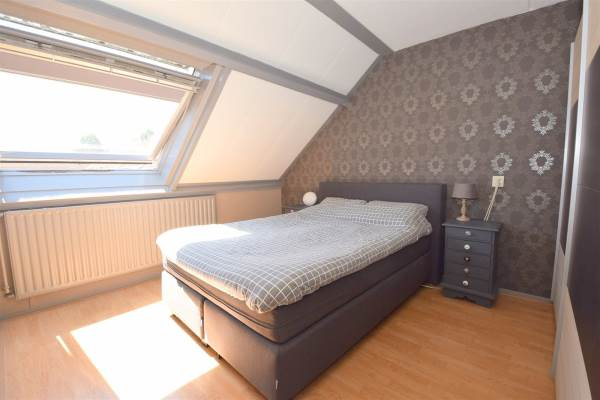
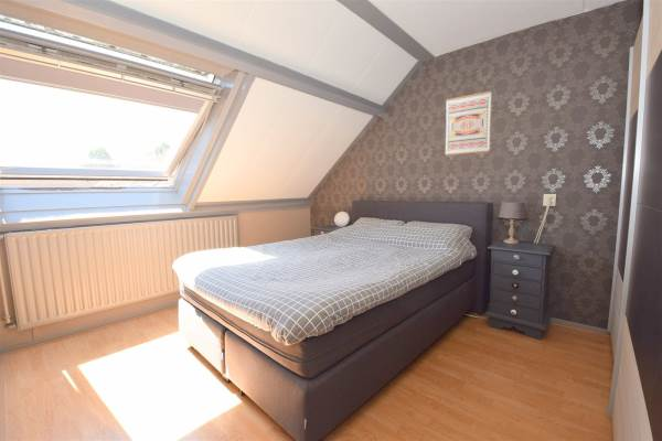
+ wall art [444,89,493,157]
